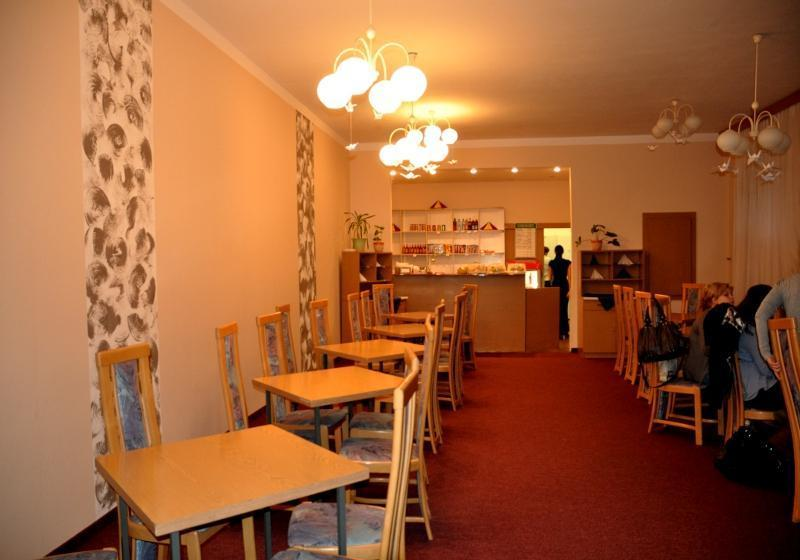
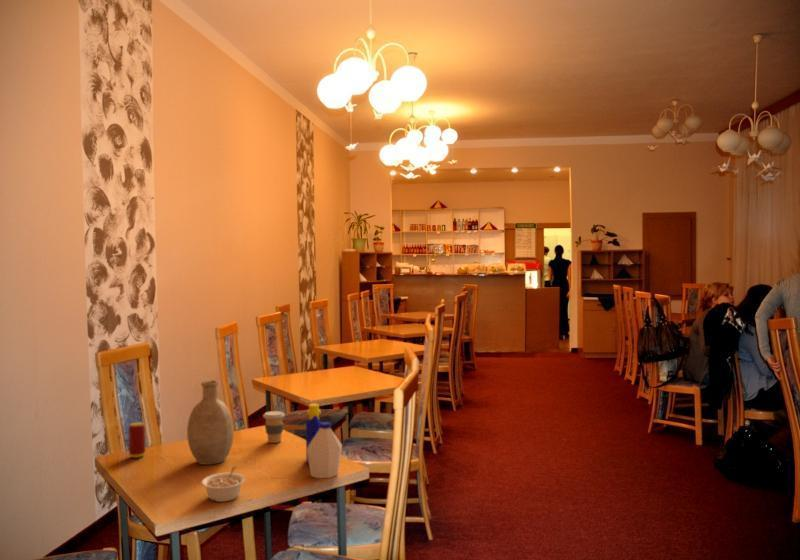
+ legume [201,465,246,503]
+ bottle [305,403,343,479]
+ decorative vase [186,379,235,466]
+ beverage can [128,421,146,459]
+ coffee cup [262,410,286,444]
